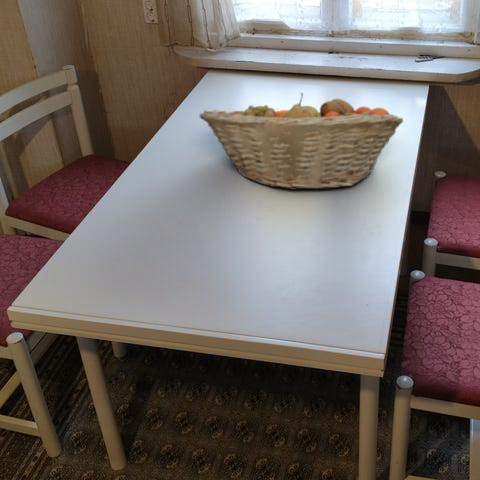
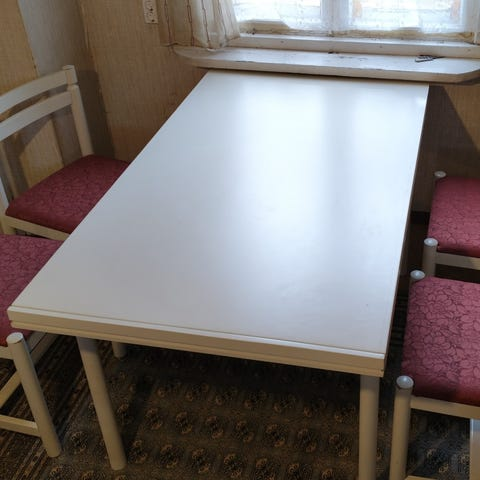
- fruit basket [199,92,404,191]
